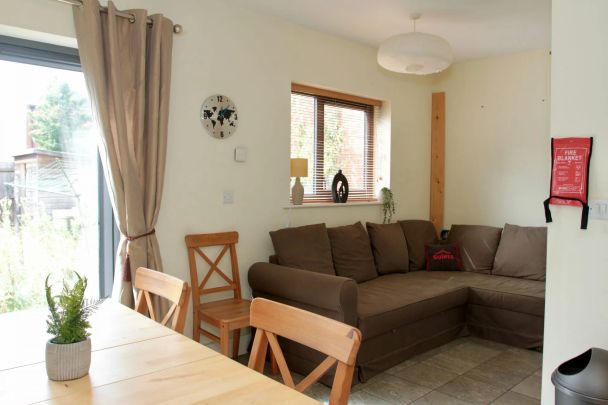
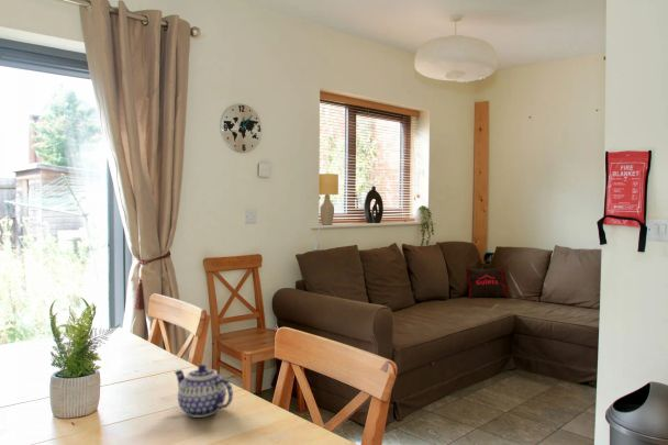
+ teapot [174,364,234,419]
